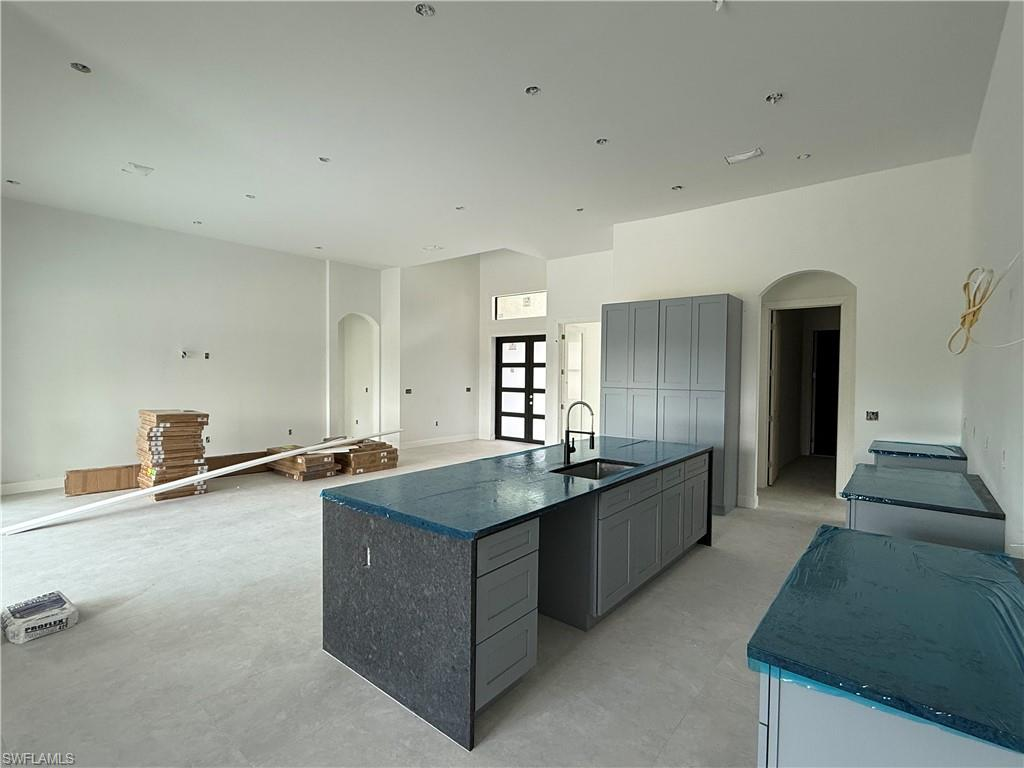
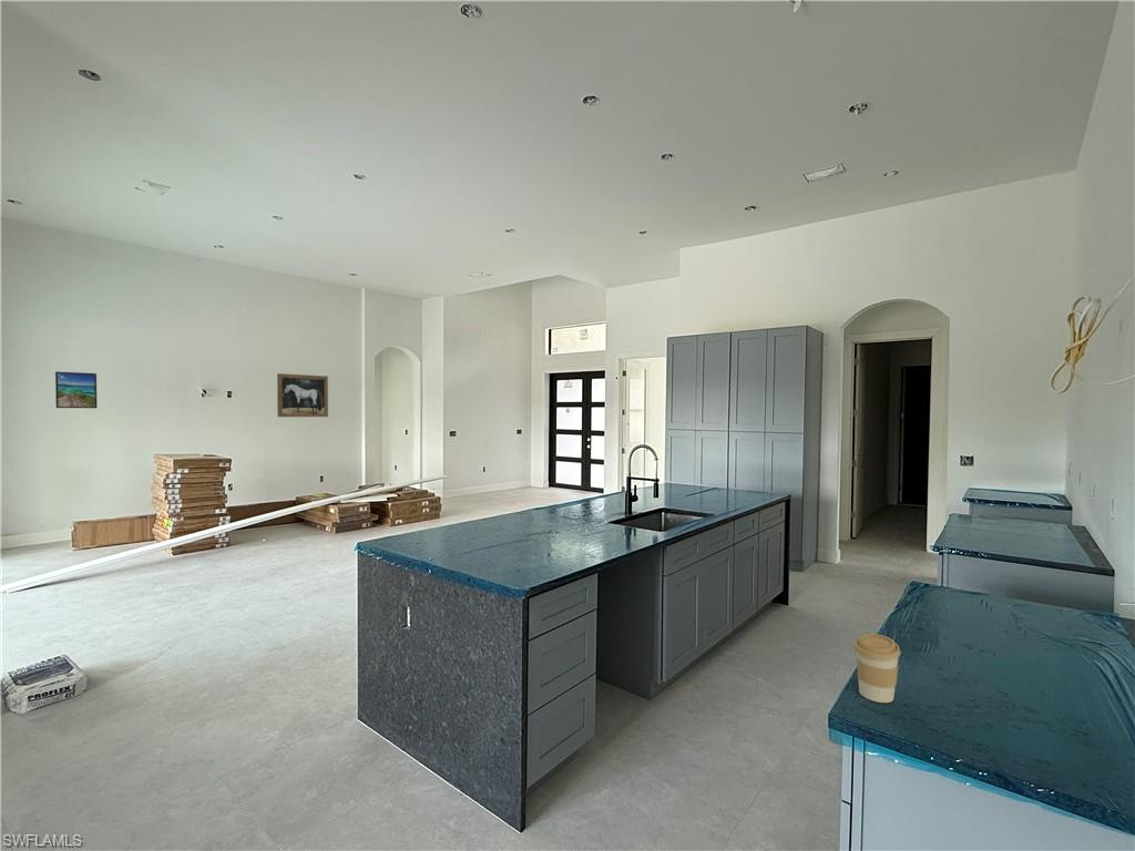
+ wall art [276,372,329,418]
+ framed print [54,370,99,409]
+ coffee cup [853,633,901,704]
